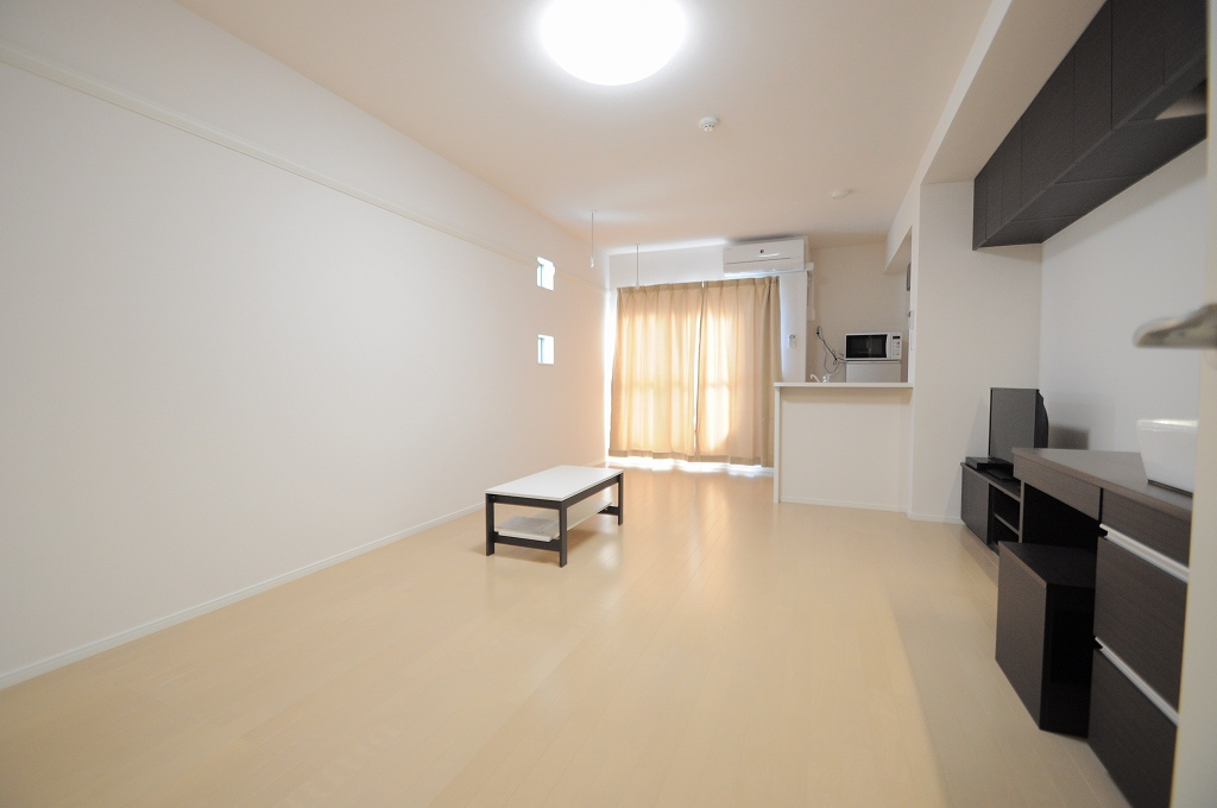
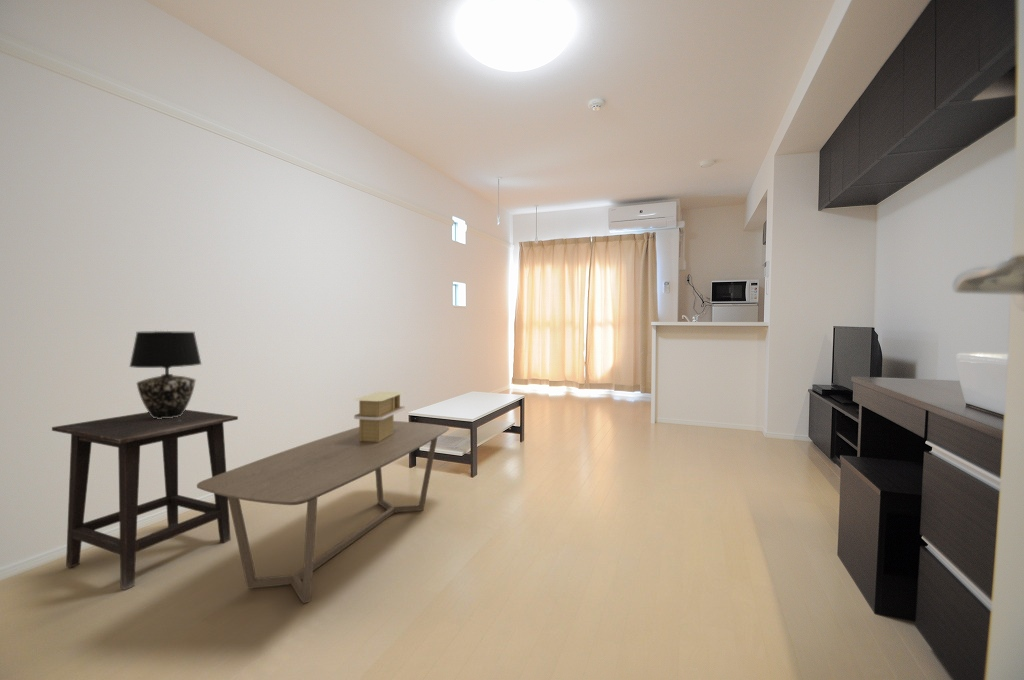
+ table lamp [128,330,203,419]
+ side table [51,409,239,591]
+ coffee table [196,420,450,604]
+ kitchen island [353,390,406,442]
